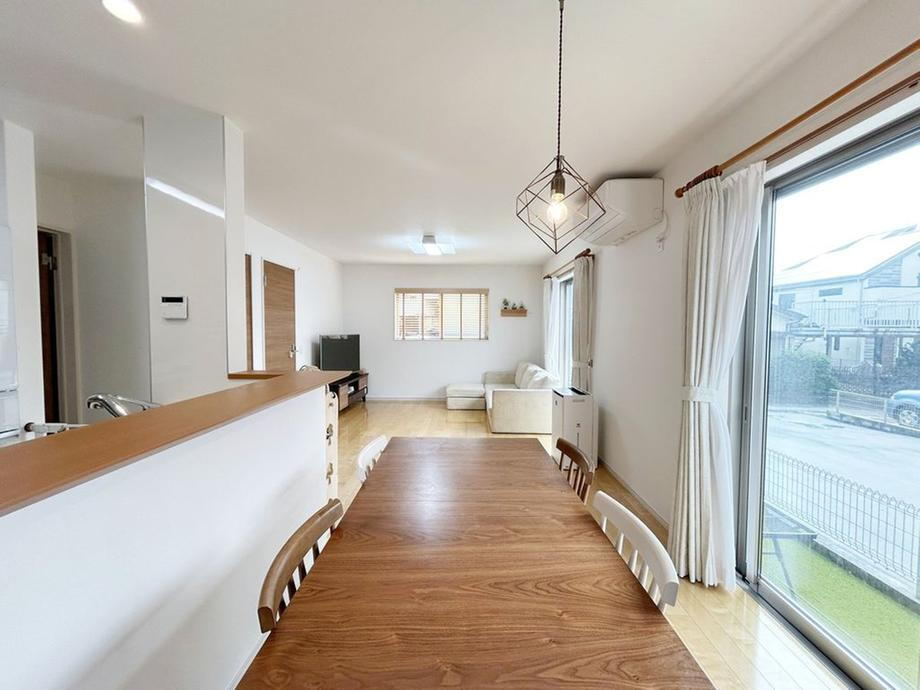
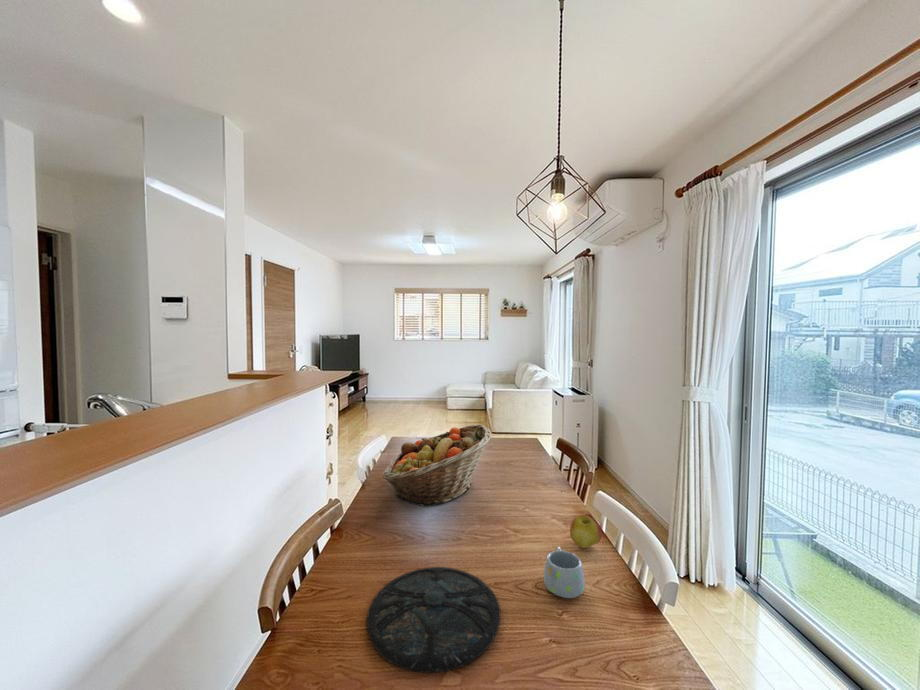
+ plate [366,566,502,674]
+ fruit basket [382,424,492,508]
+ mug [543,546,586,599]
+ apple [569,514,603,549]
